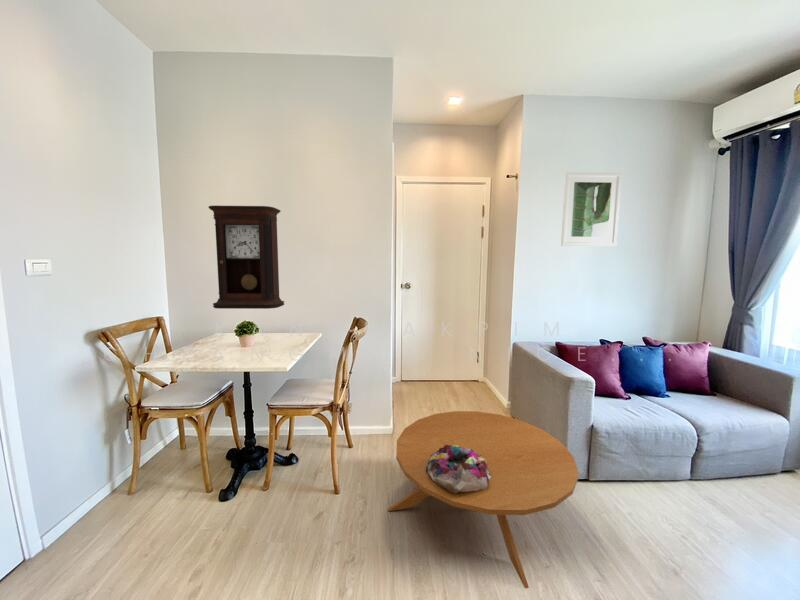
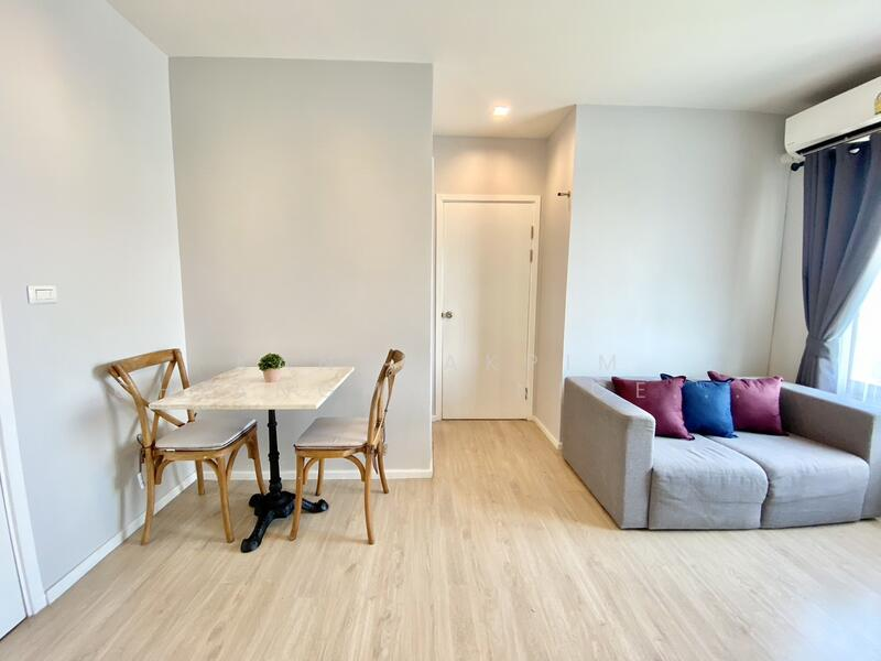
- coffee table [386,410,580,589]
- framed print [560,171,623,247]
- pendulum clock [207,205,285,310]
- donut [426,445,491,494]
